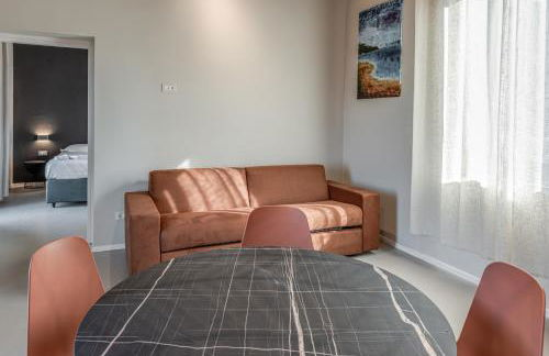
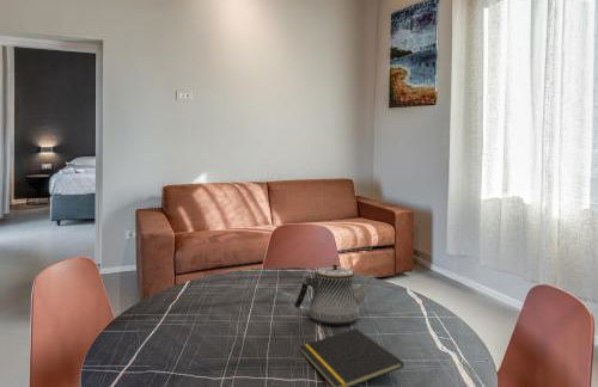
+ notepad [298,327,405,387]
+ teapot [294,264,378,325]
